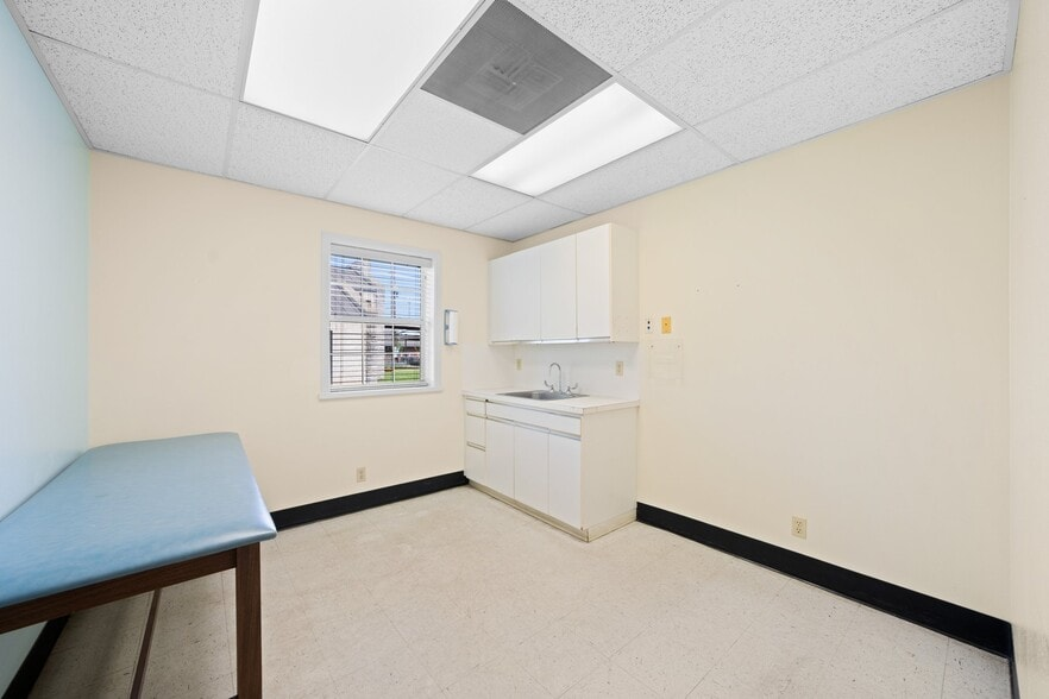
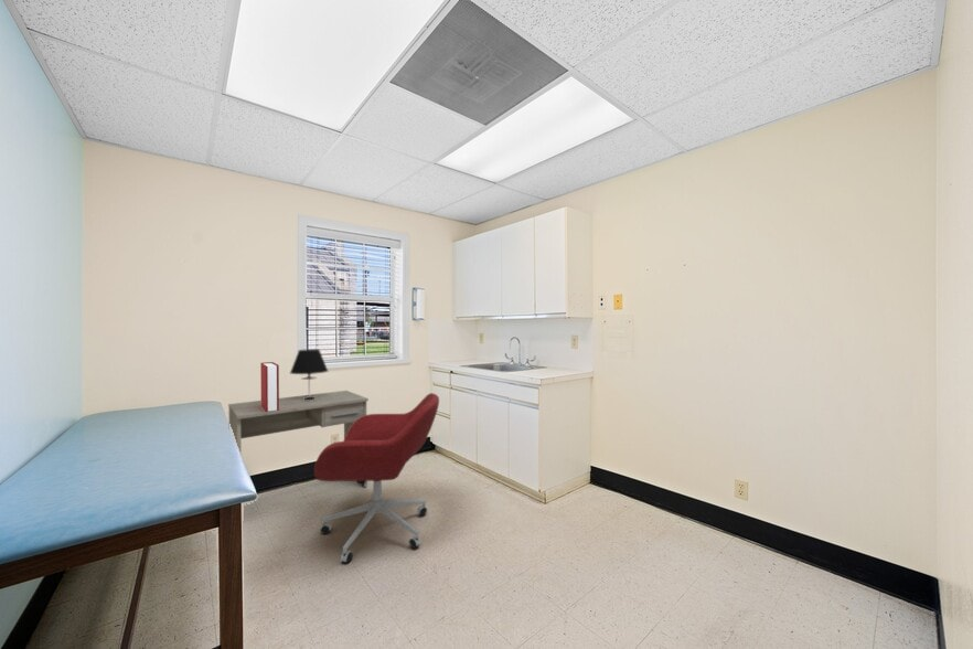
+ table lamp [289,348,329,401]
+ office chair [313,392,440,564]
+ desk [227,390,370,488]
+ book [259,361,280,412]
